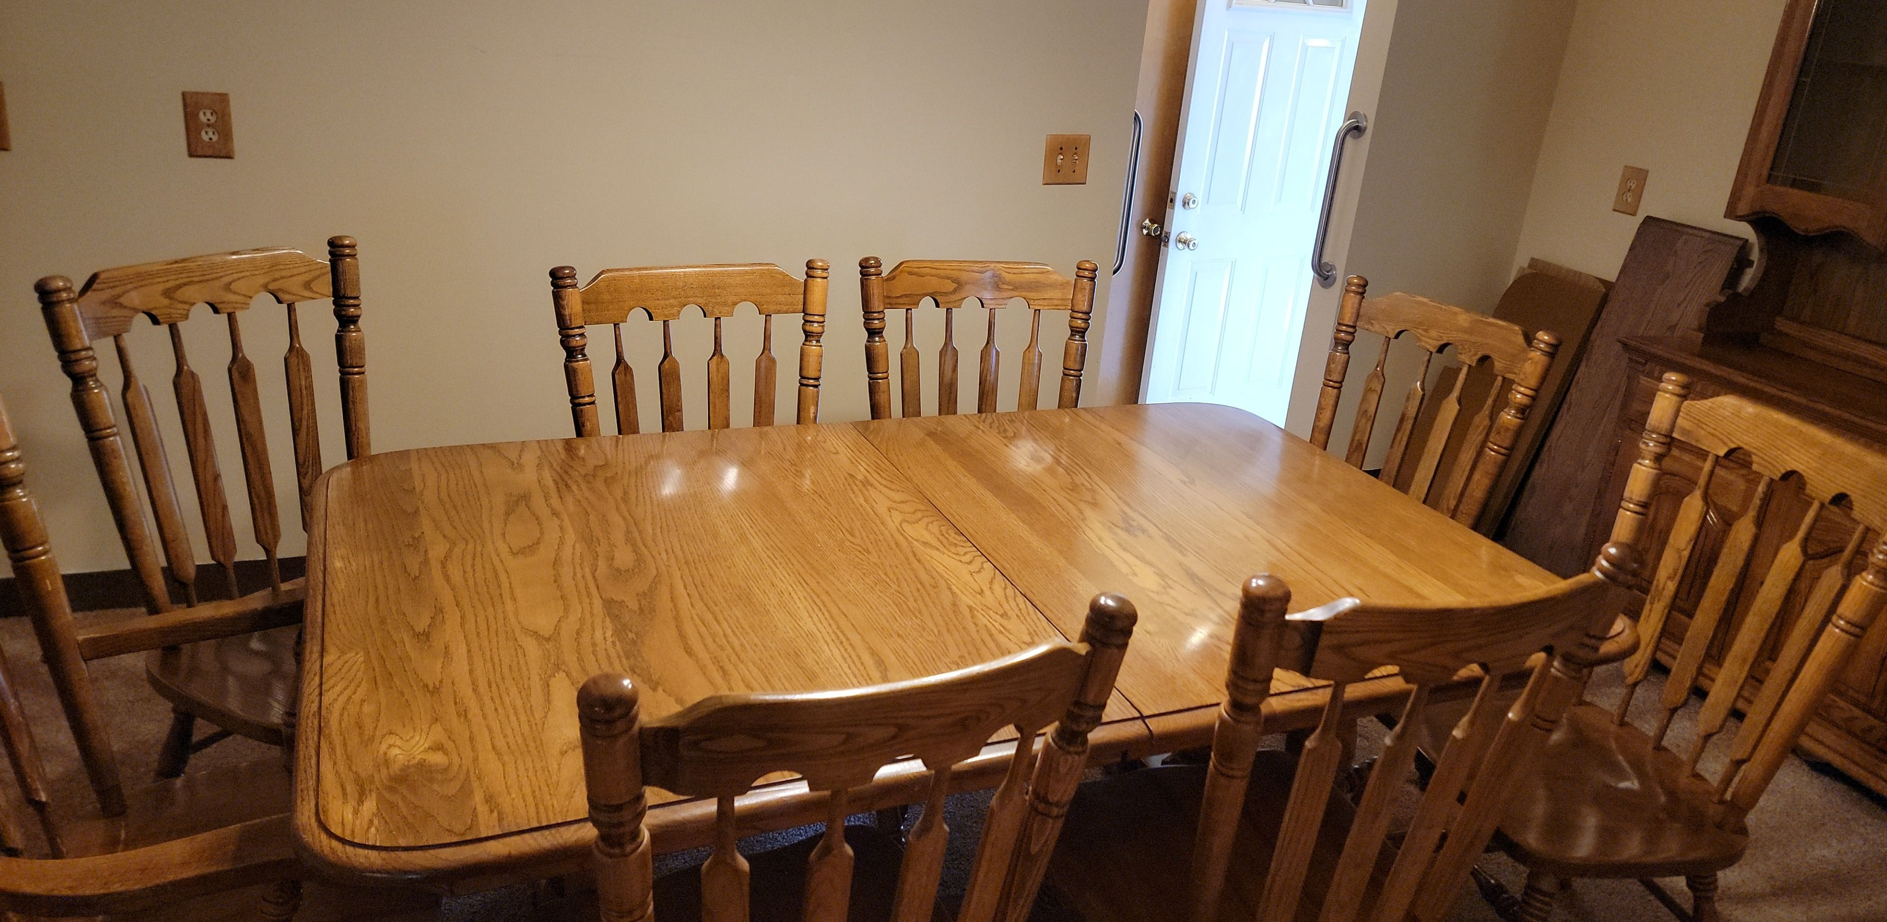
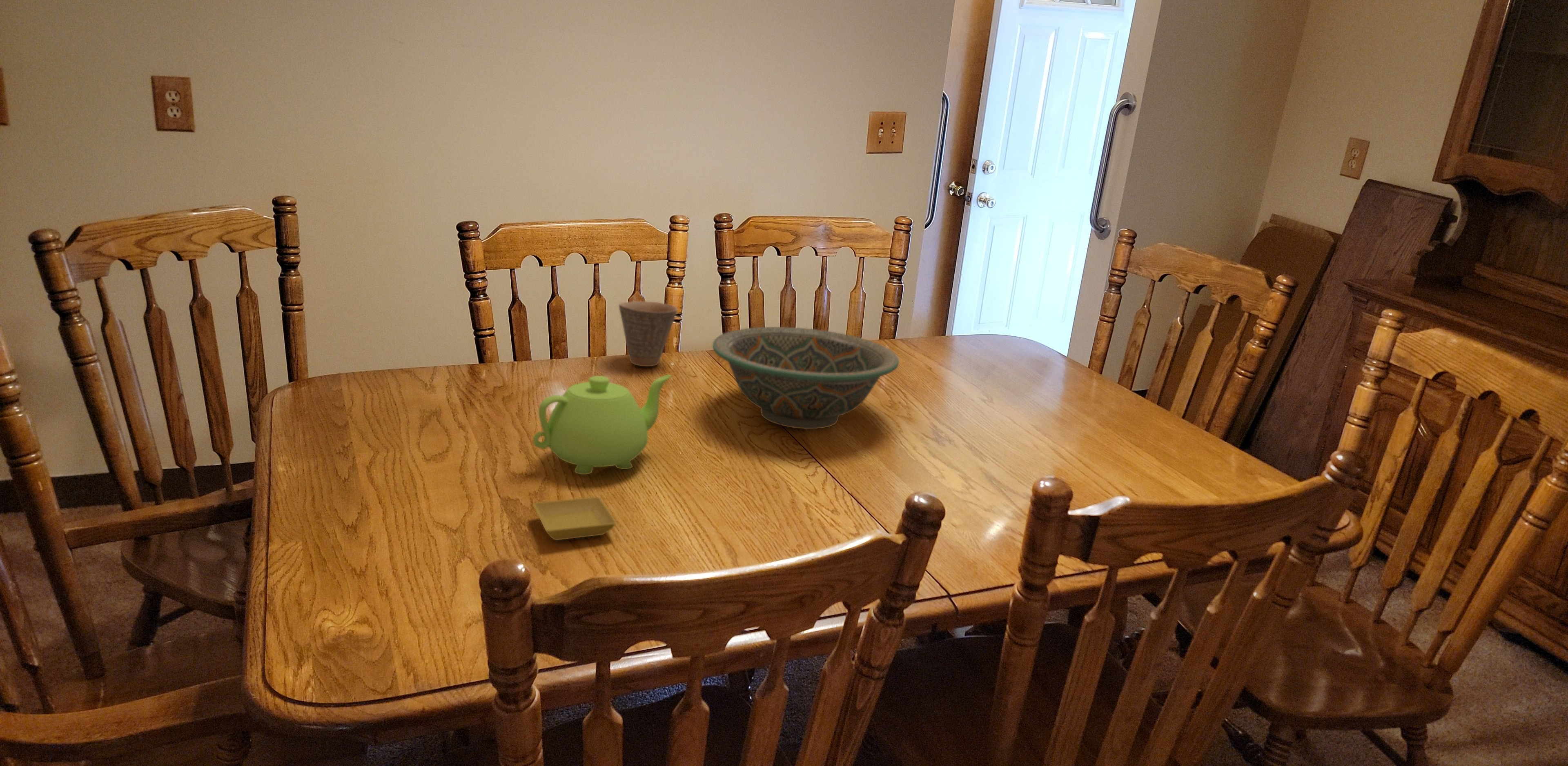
+ teapot [532,374,672,475]
+ cup [618,301,678,367]
+ saucer [532,497,617,541]
+ decorative bowl [712,326,900,429]
